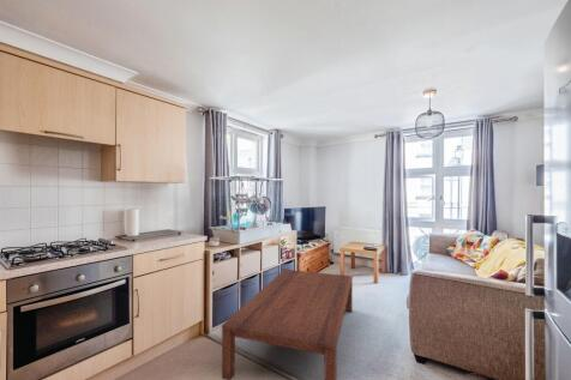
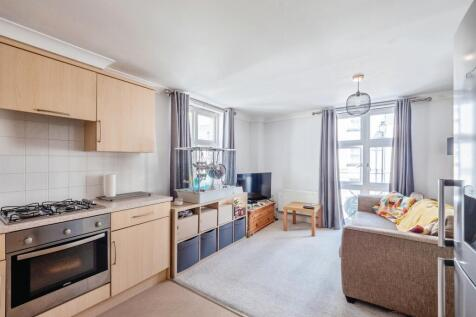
- coffee table [221,269,354,380]
